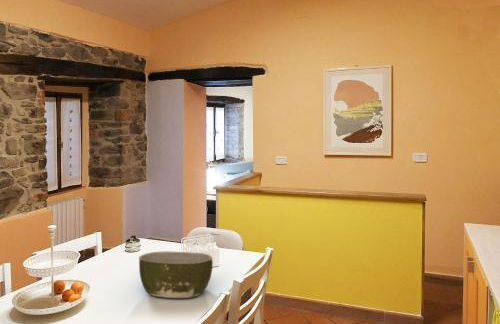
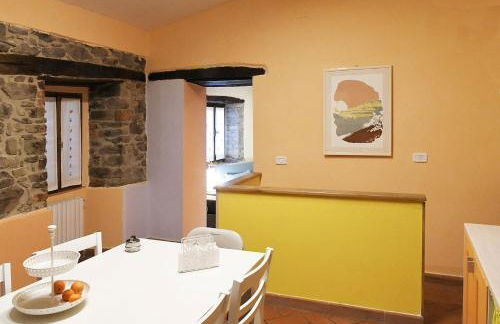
- bowl [138,250,214,299]
